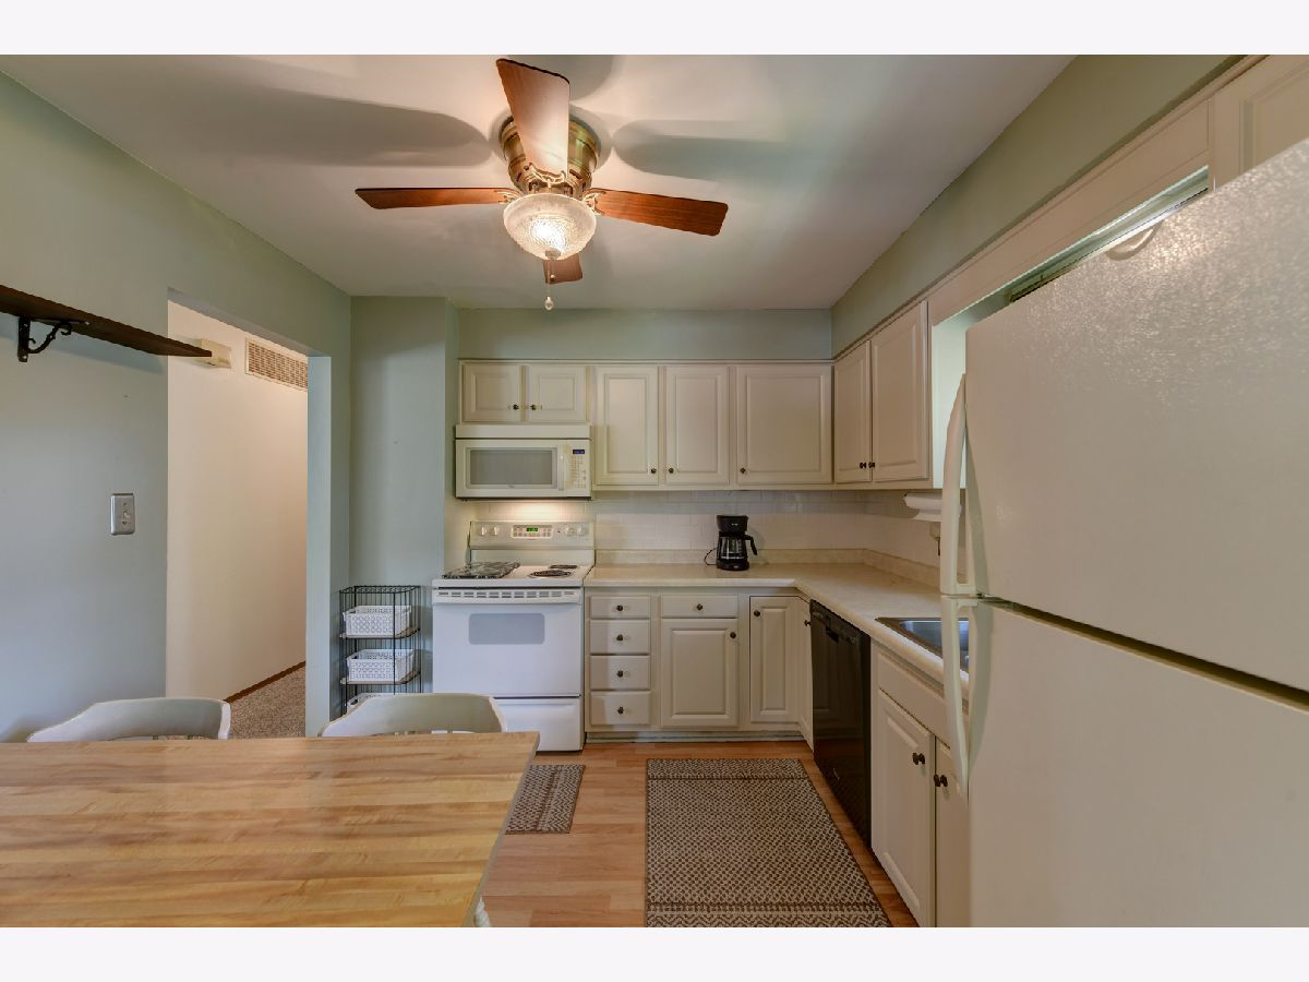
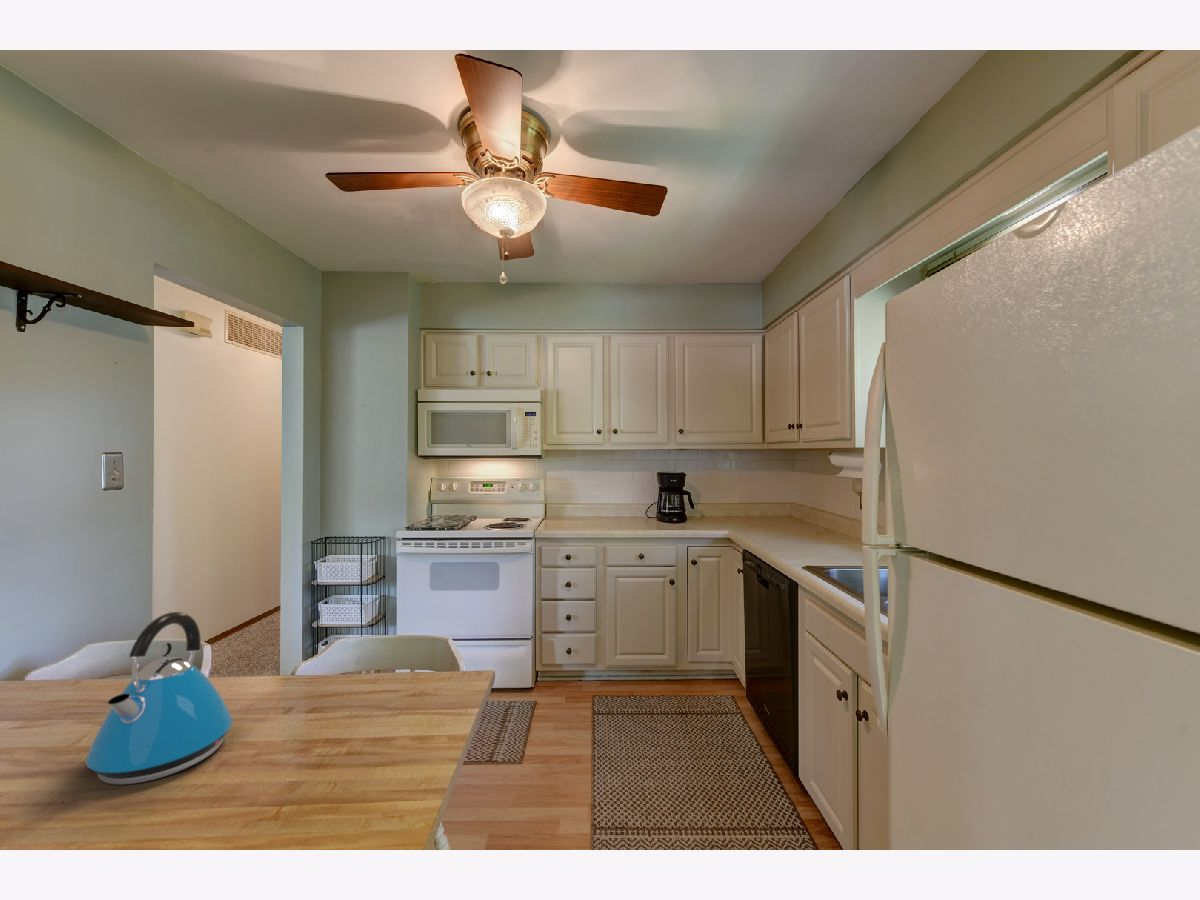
+ kettle [85,611,234,786]
